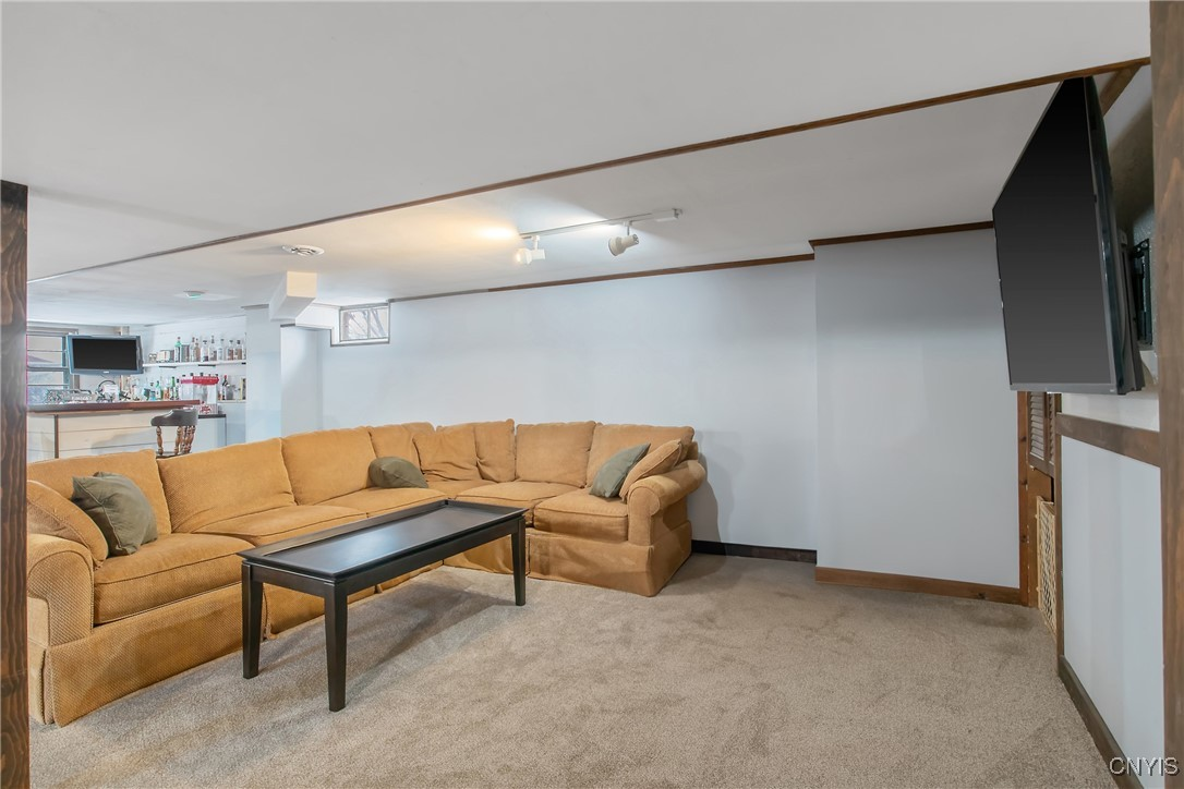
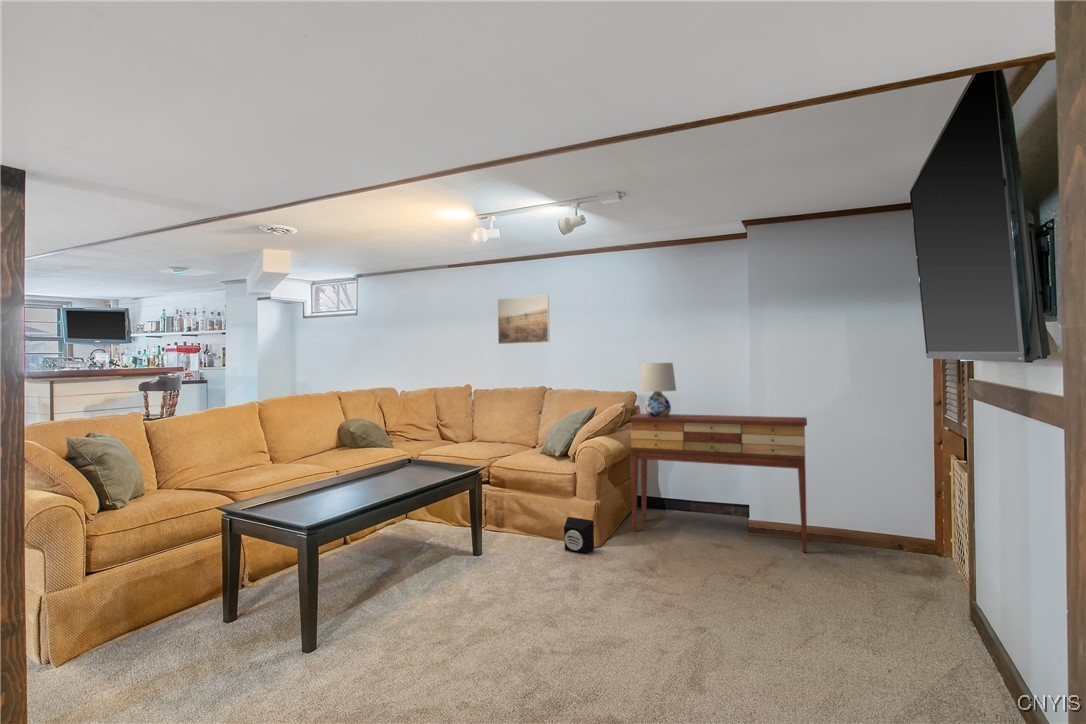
+ console table [627,413,808,553]
+ speaker [563,516,595,554]
+ table lamp [638,362,677,417]
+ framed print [497,294,551,345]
